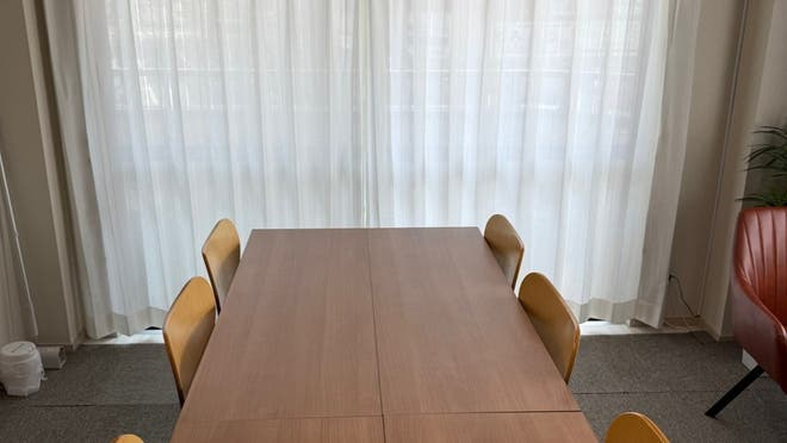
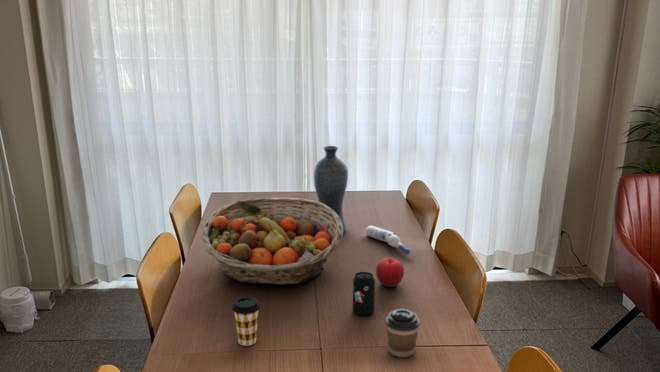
+ beverage can [352,271,376,316]
+ coffee cup [231,296,261,347]
+ fruit [375,257,405,288]
+ vase [312,145,349,233]
+ water bottle [365,225,411,255]
+ fruit basket [200,196,344,286]
+ coffee cup [385,308,421,358]
